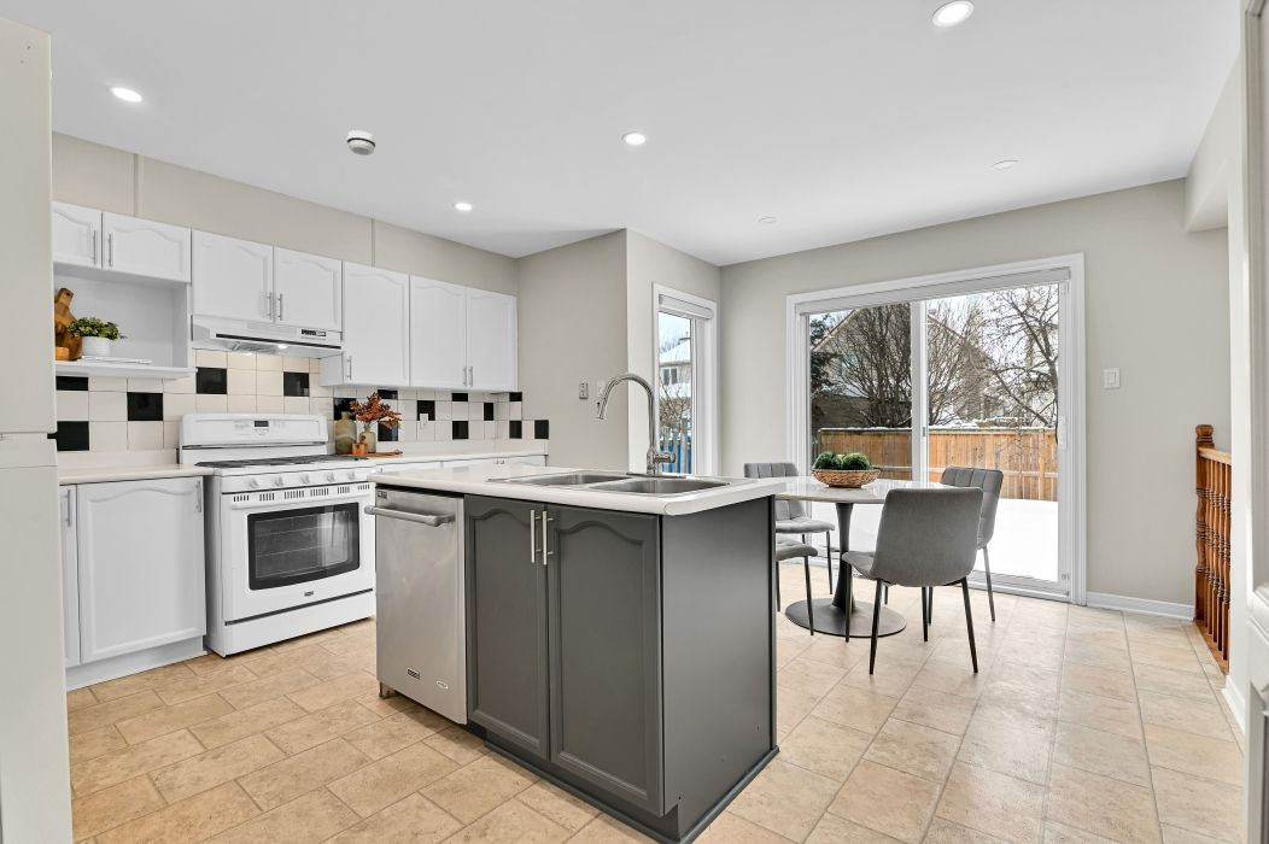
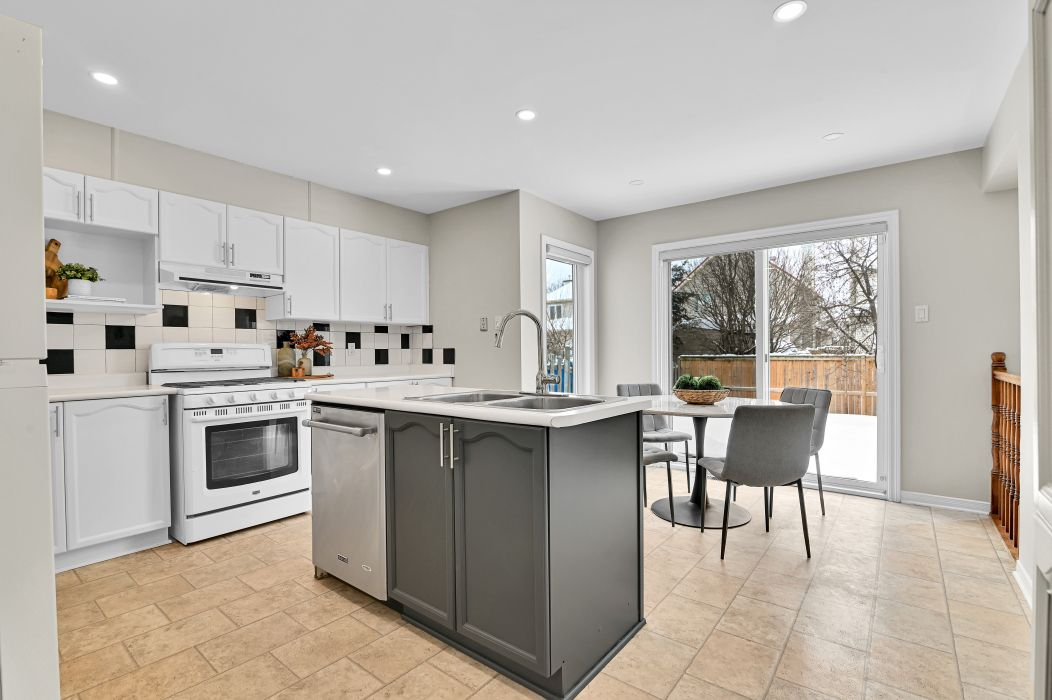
- smoke detector [346,129,376,157]
